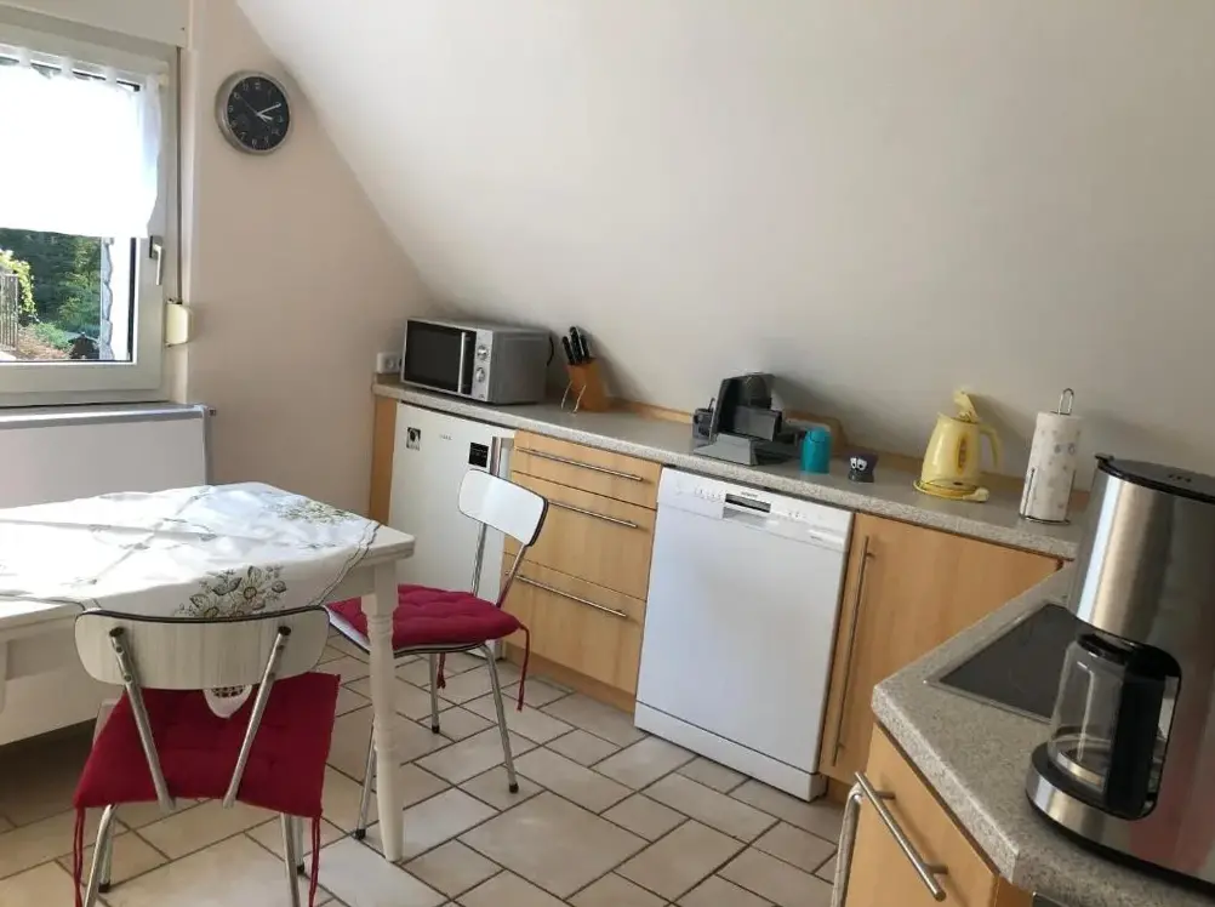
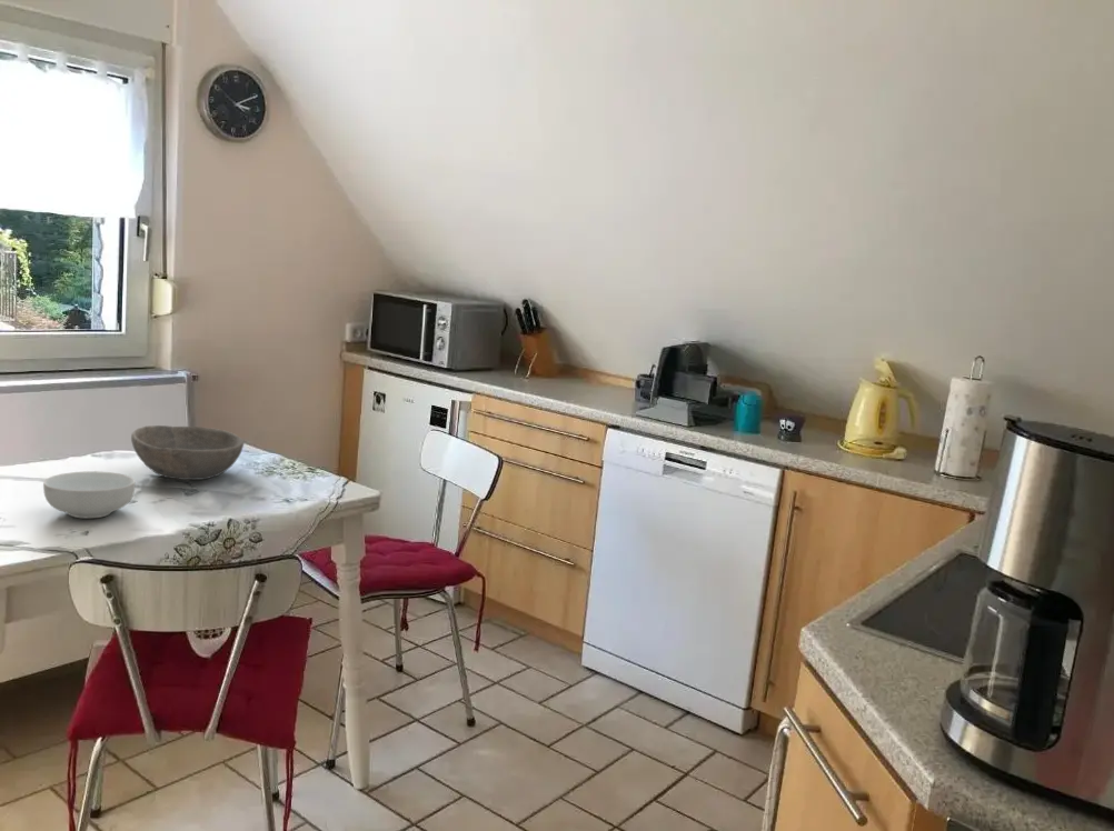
+ cereal bowl [42,470,137,519]
+ bowl [130,424,245,481]
